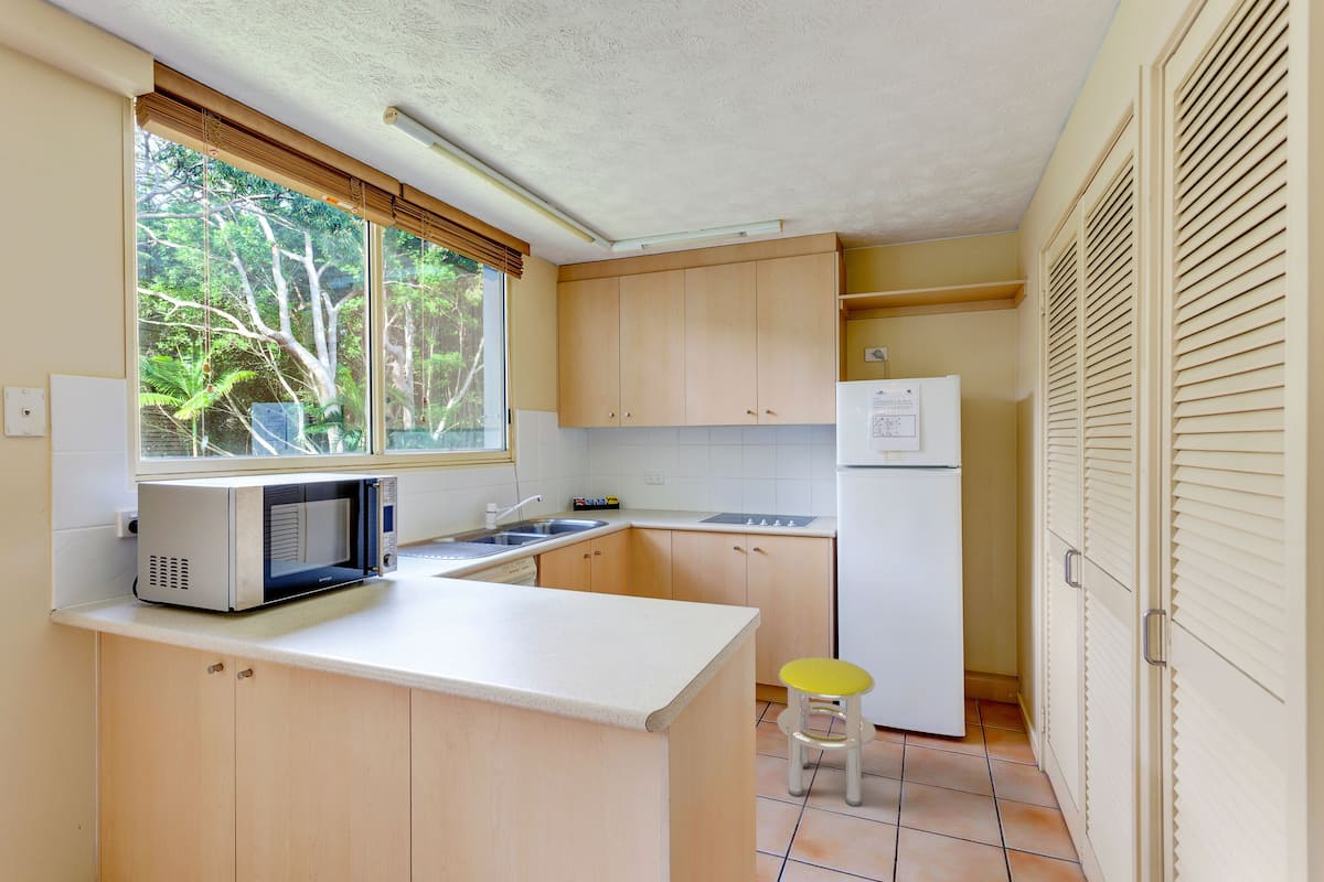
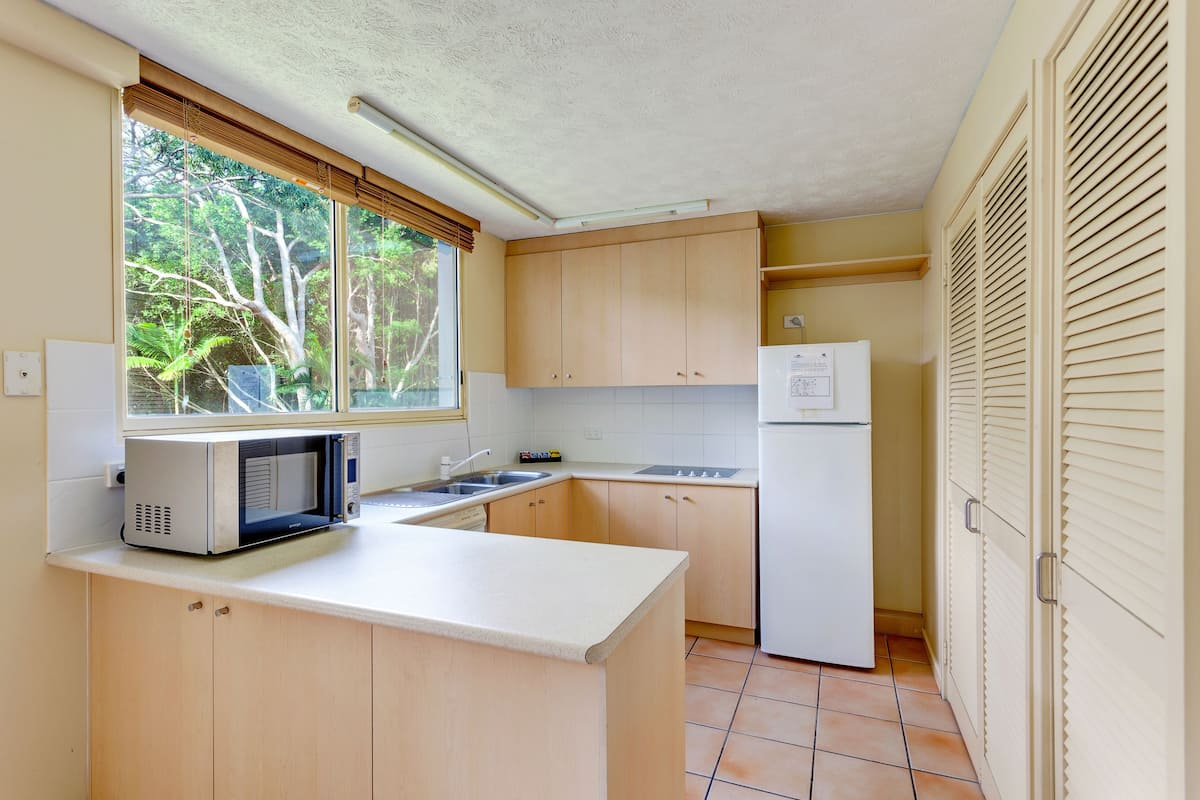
- stool [776,656,877,808]
